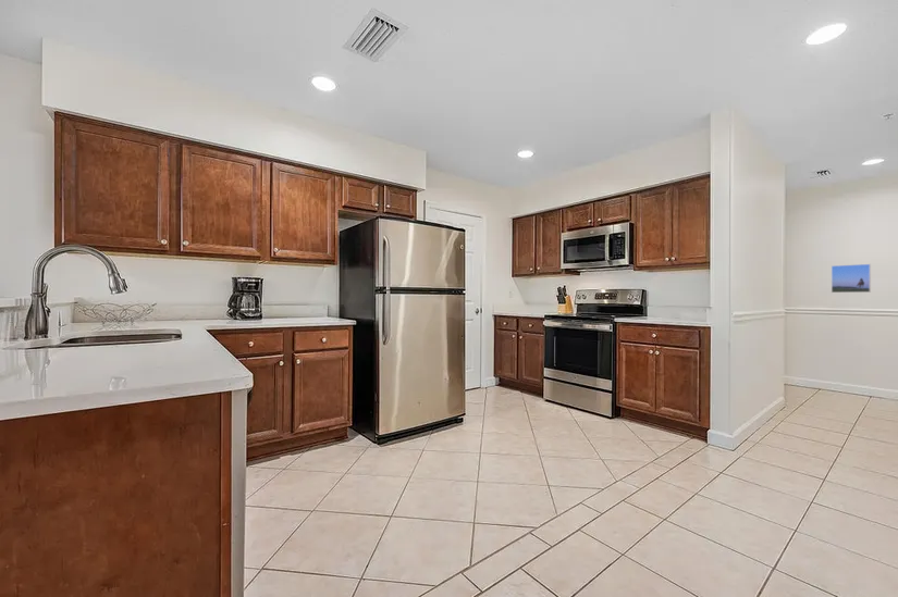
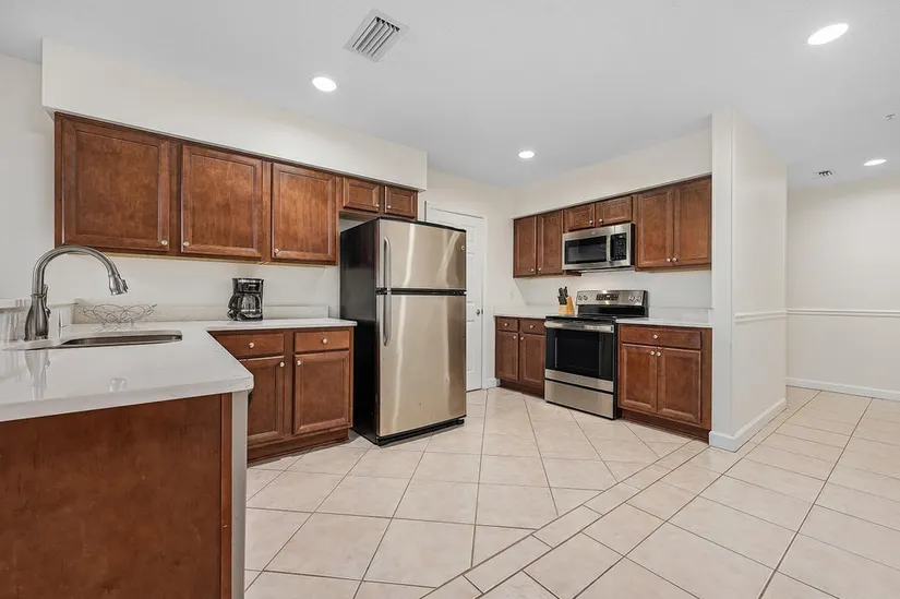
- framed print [831,263,872,294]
